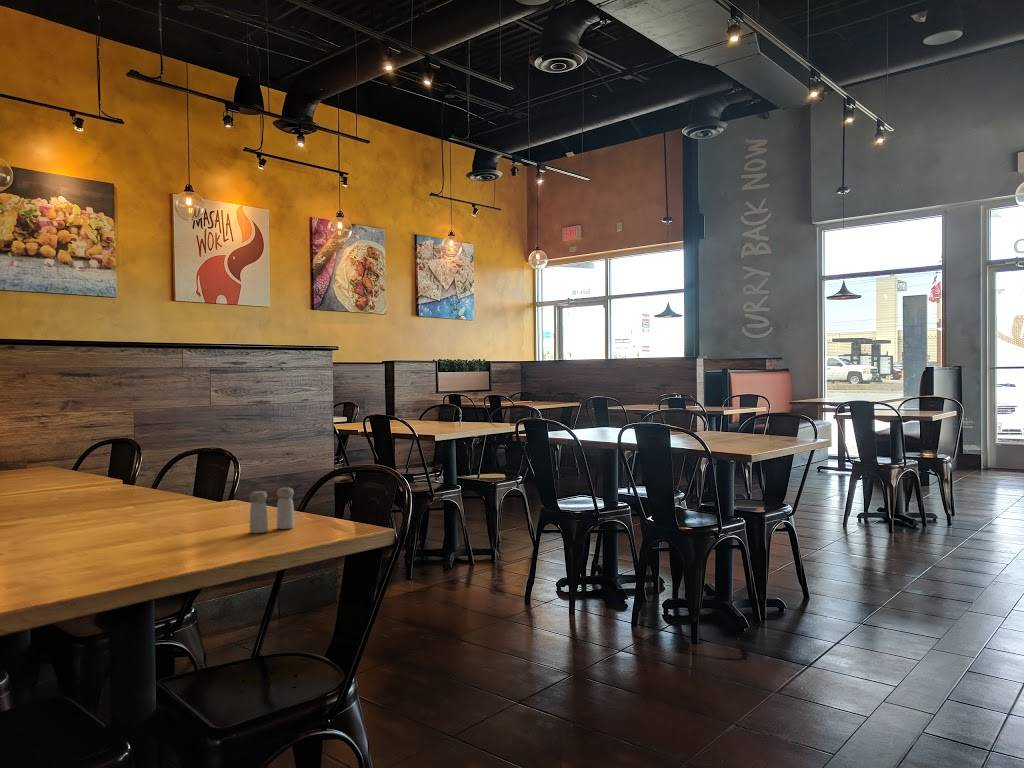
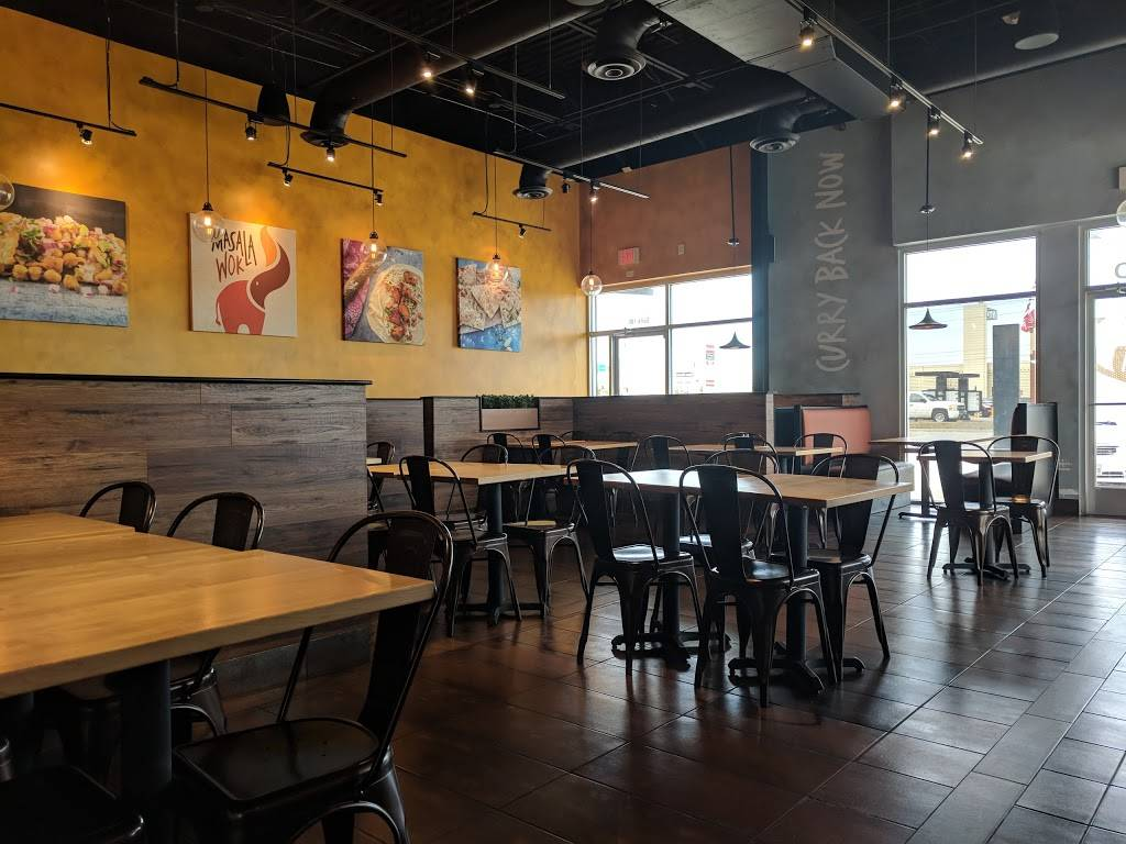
- salt and pepper shaker [248,487,295,534]
